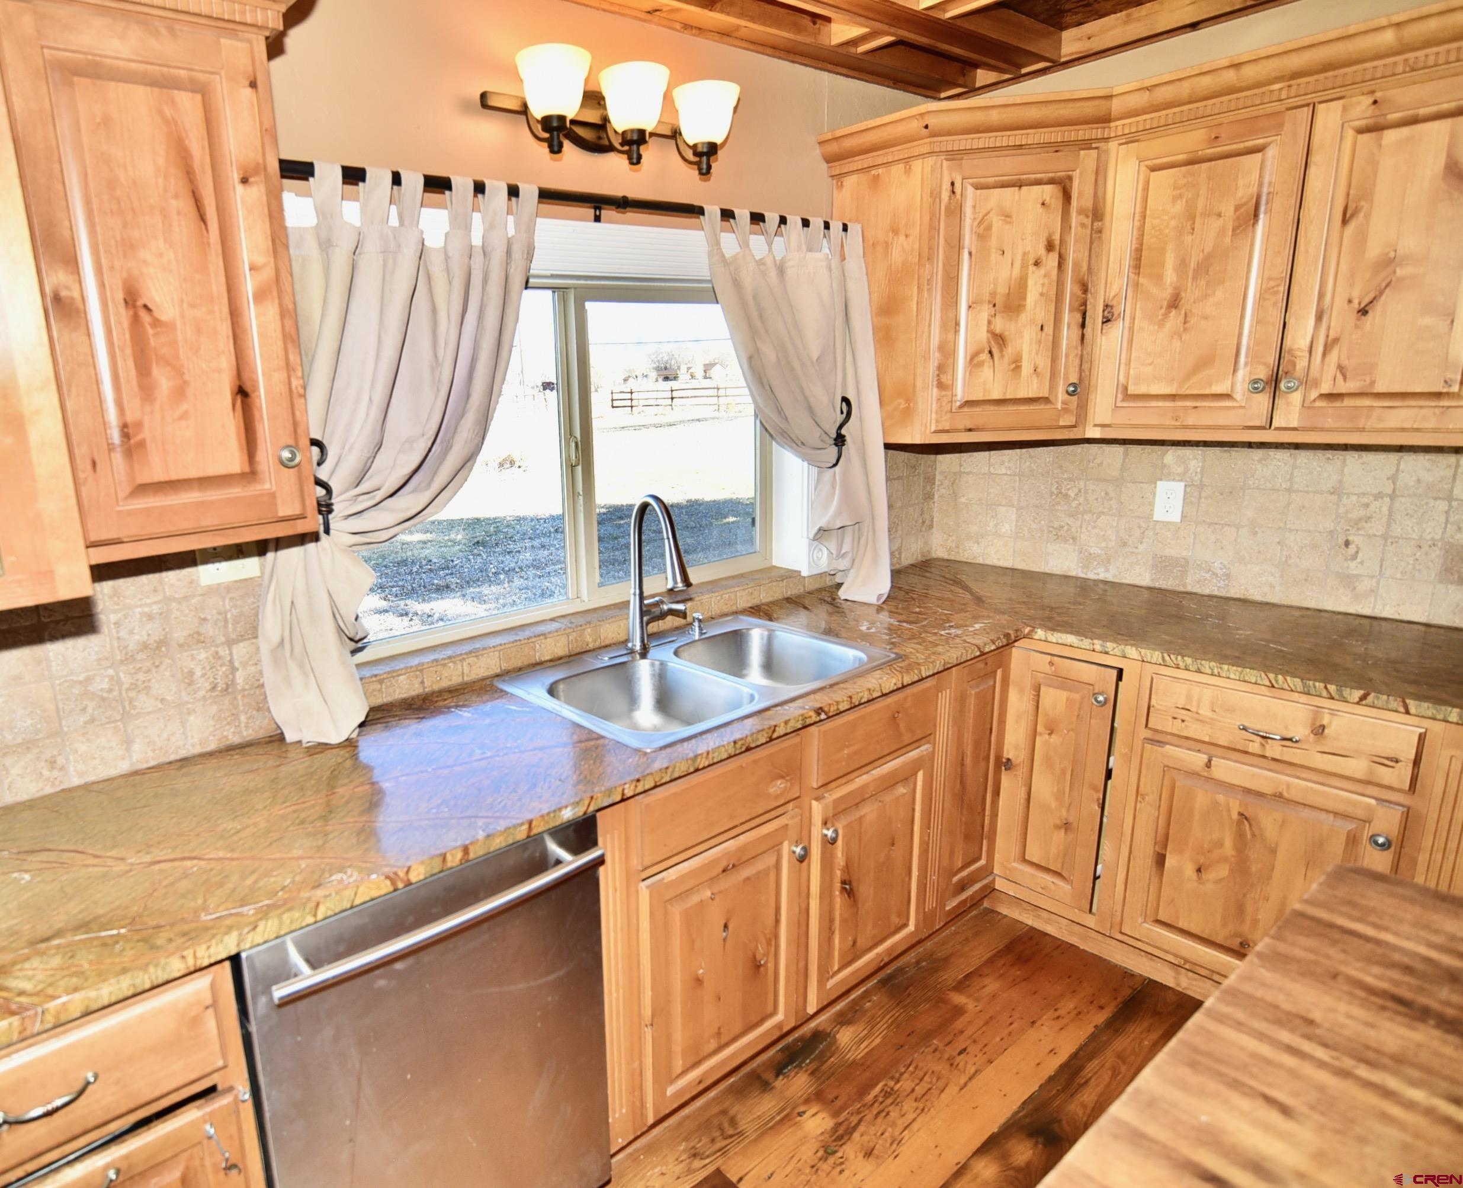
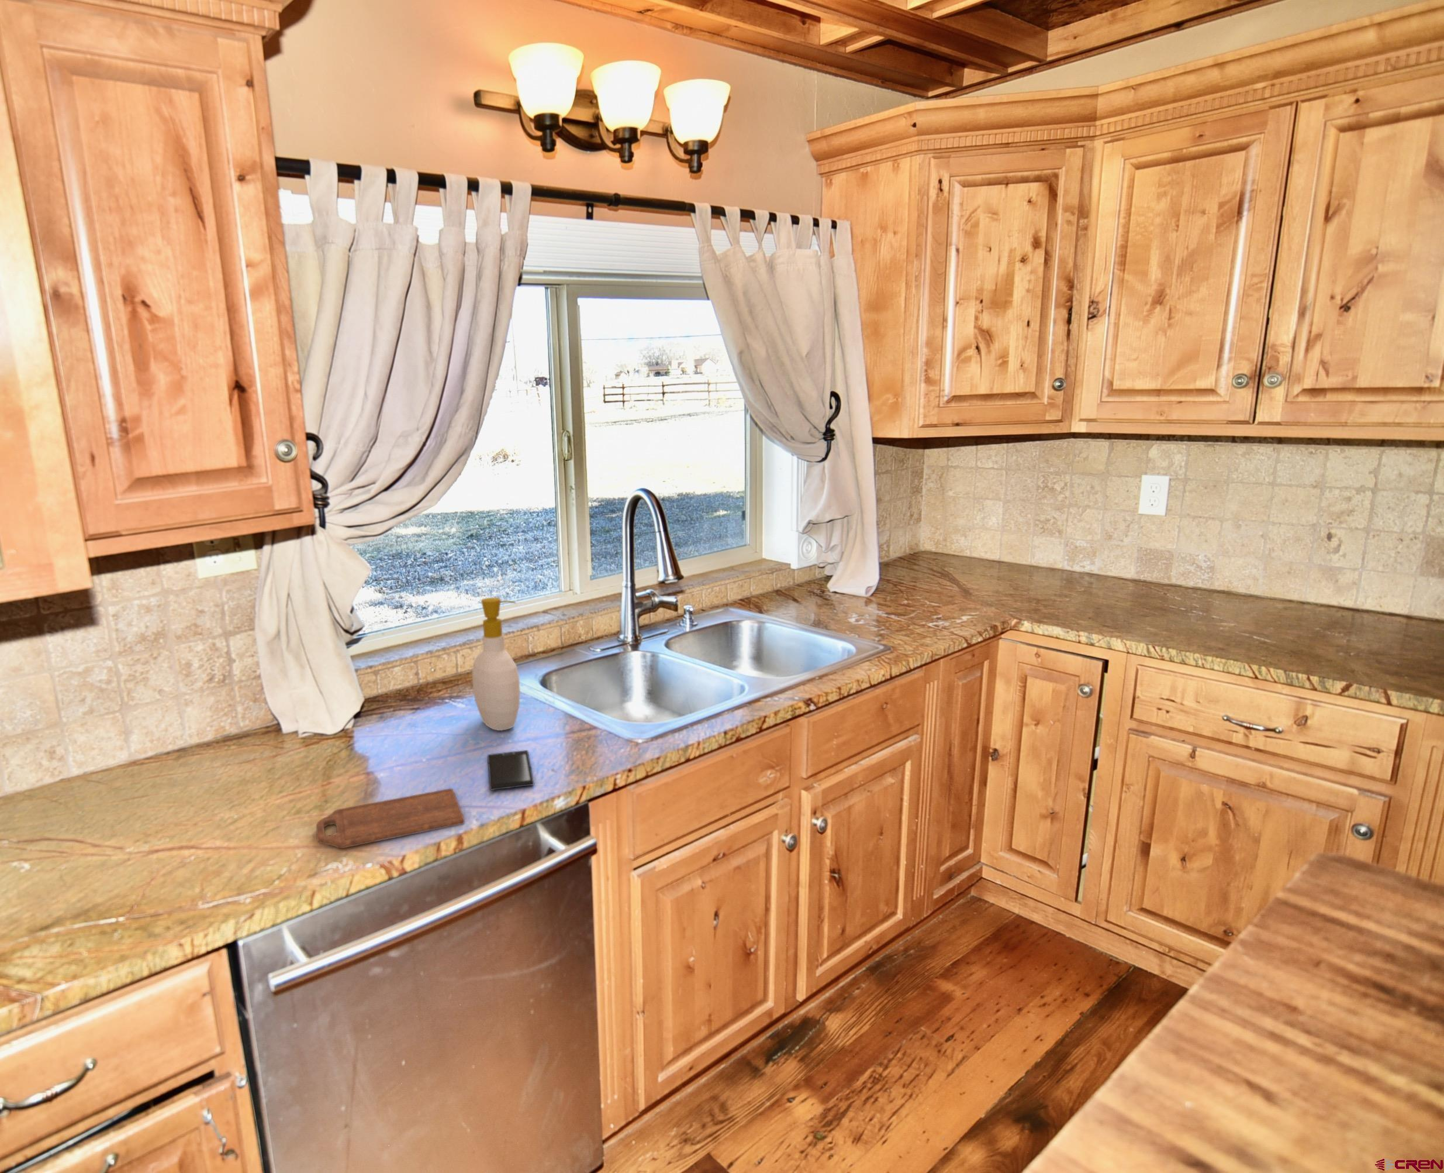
+ cutting board [316,788,465,849]
+ smartphone [487,749,535,791]
+ soap bottle [471,597,520,731]
